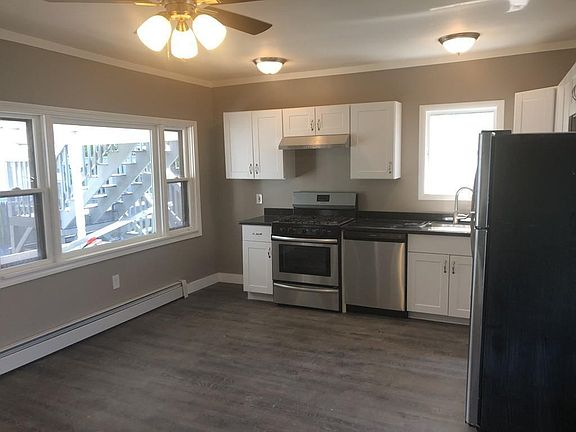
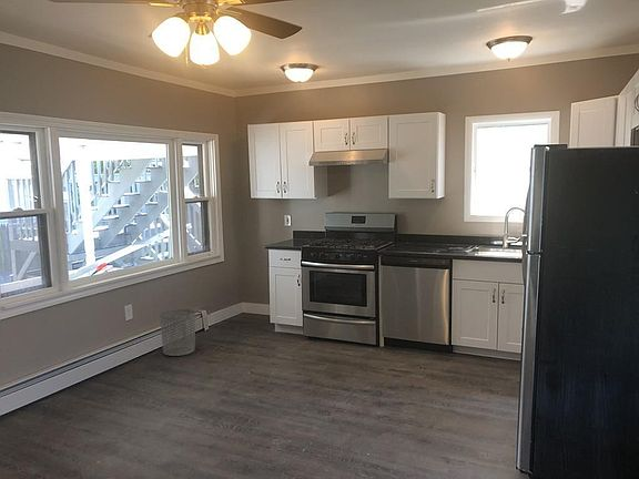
+ waste bin [159,308,196,357]
